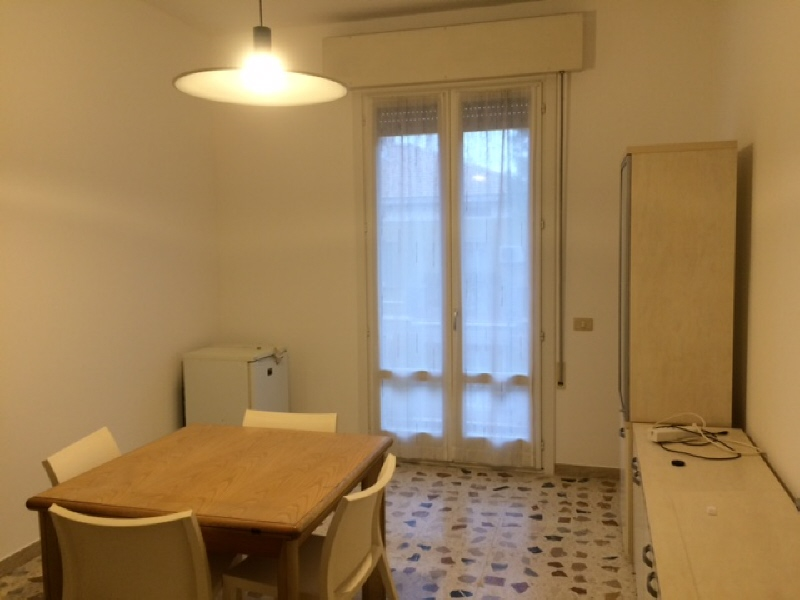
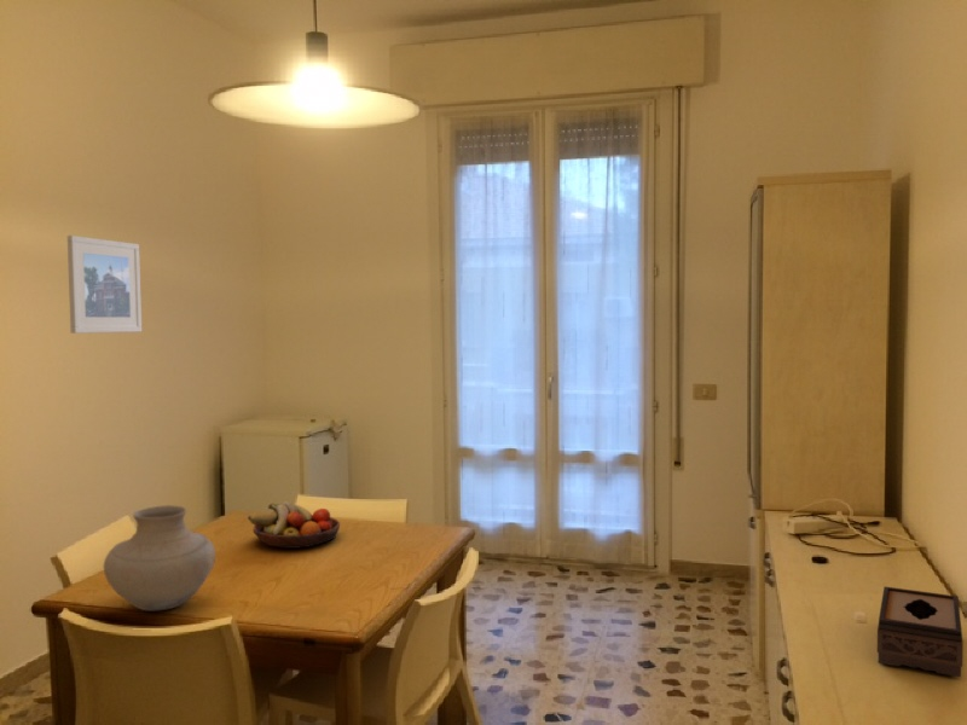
+ vase [103,504,216,613]
+ tissue box [876,586,965,678]
+ fruit bowl [247,500,341,550]
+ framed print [66,234,143,335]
